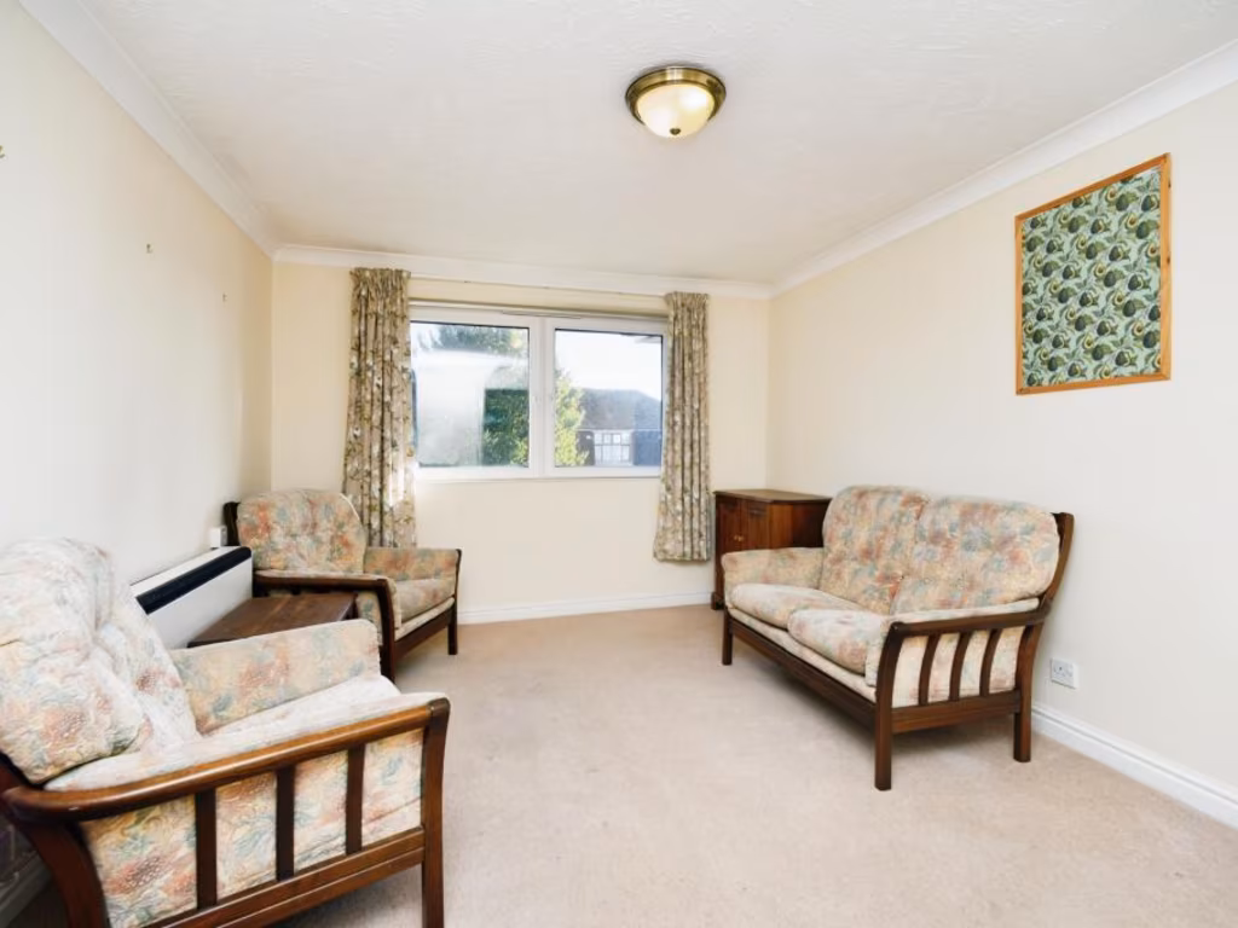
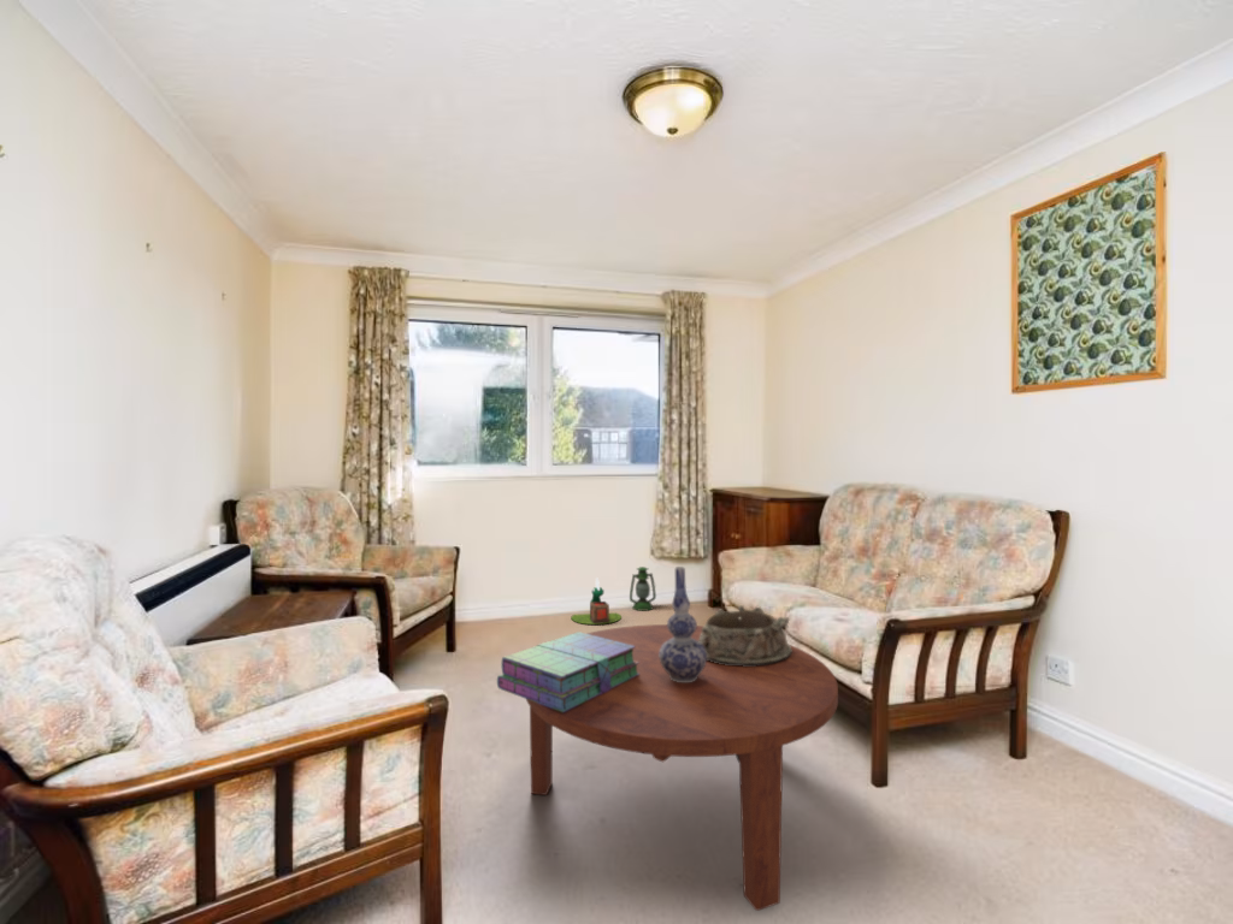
+ lantern [629,565,657,612]
+ stack of books [496,630,639,712]
+ plant pot [570,576,623,626]
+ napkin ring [698,604,792,667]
+ coffee table [525,623,839,912]
+ vase [659,565,707,682]
